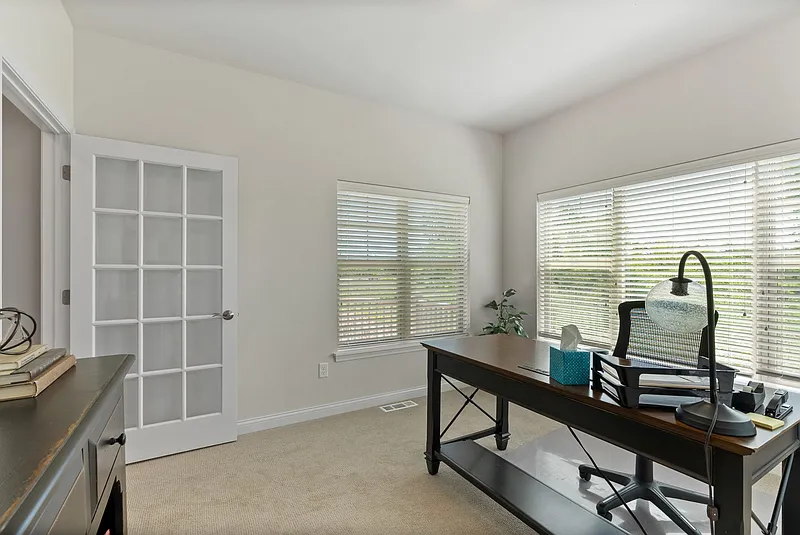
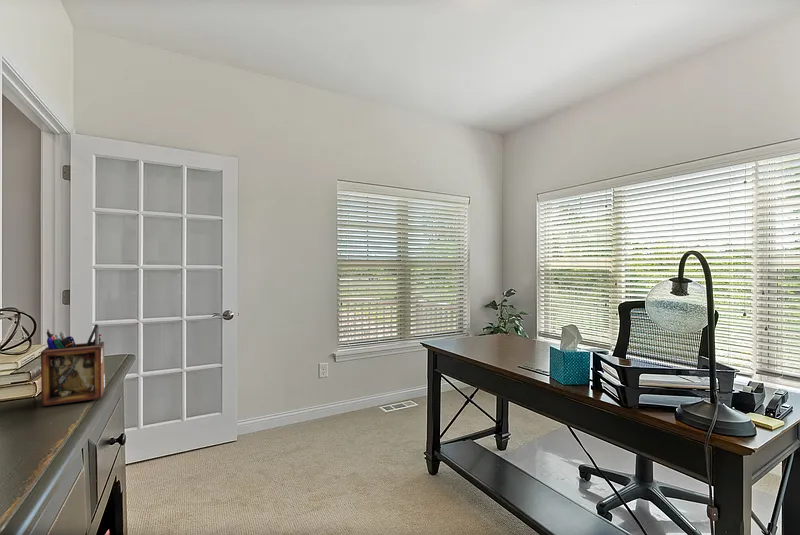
+ desk organizer [40,323,106,407]
